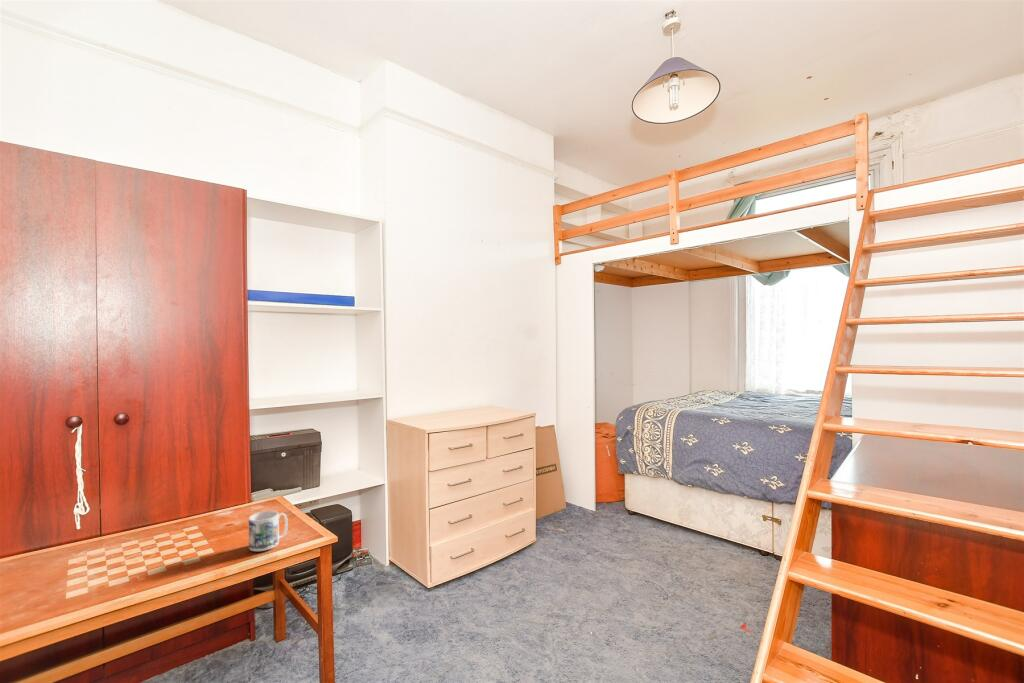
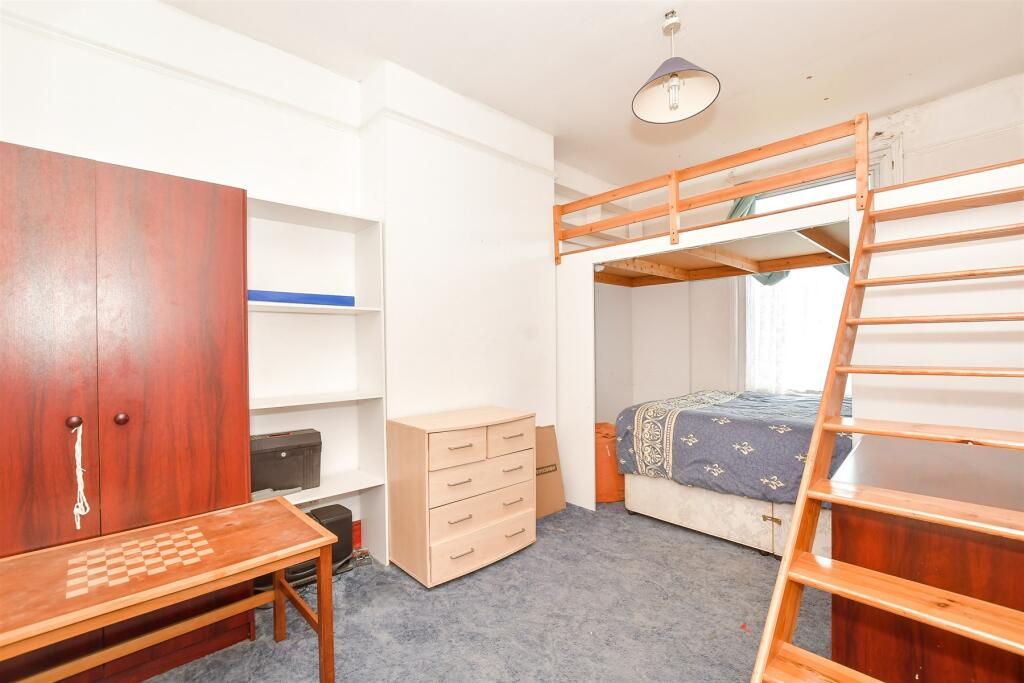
- mug [248,510,289,552]
